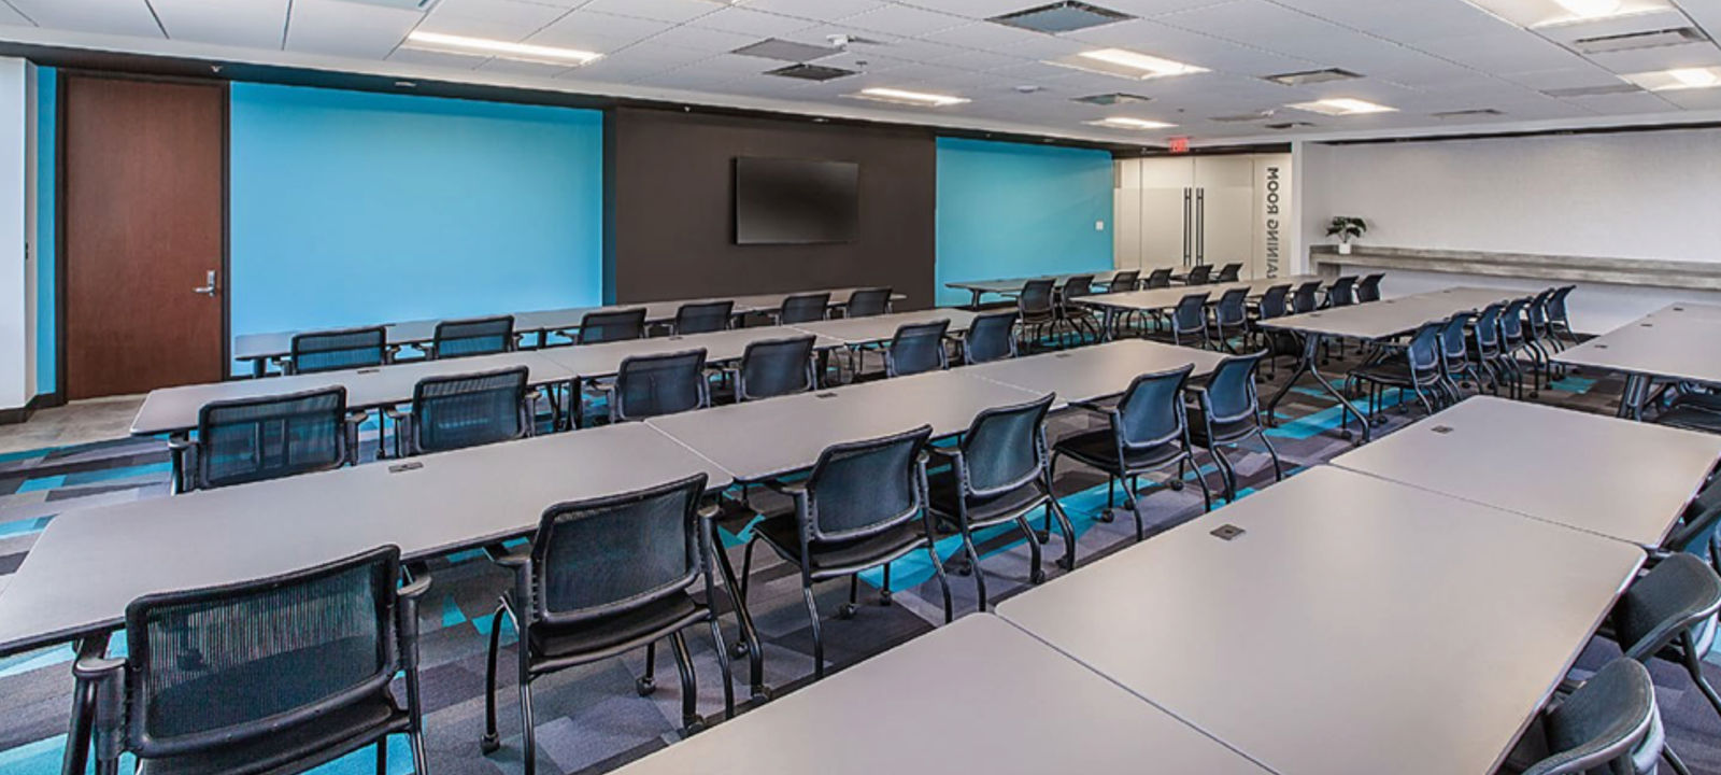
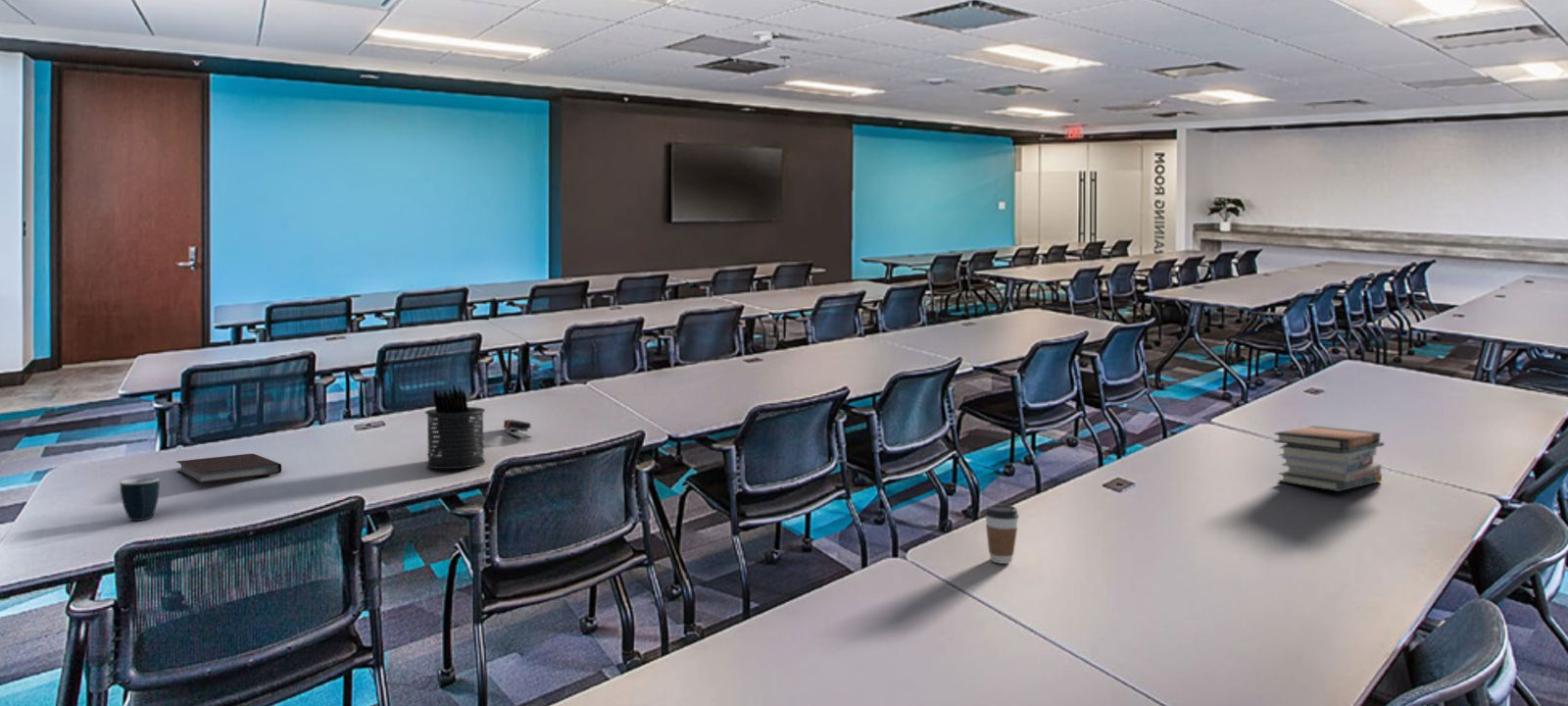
+ notebook [175,453,282,484]
+ stapler [503,419,532,439]
+ book stack [1273,425,1385,492]
+ coffee cup [984,504,1020,565]
+ pen holder [424,383,486,470]
+ mug [120,477,161,522]
